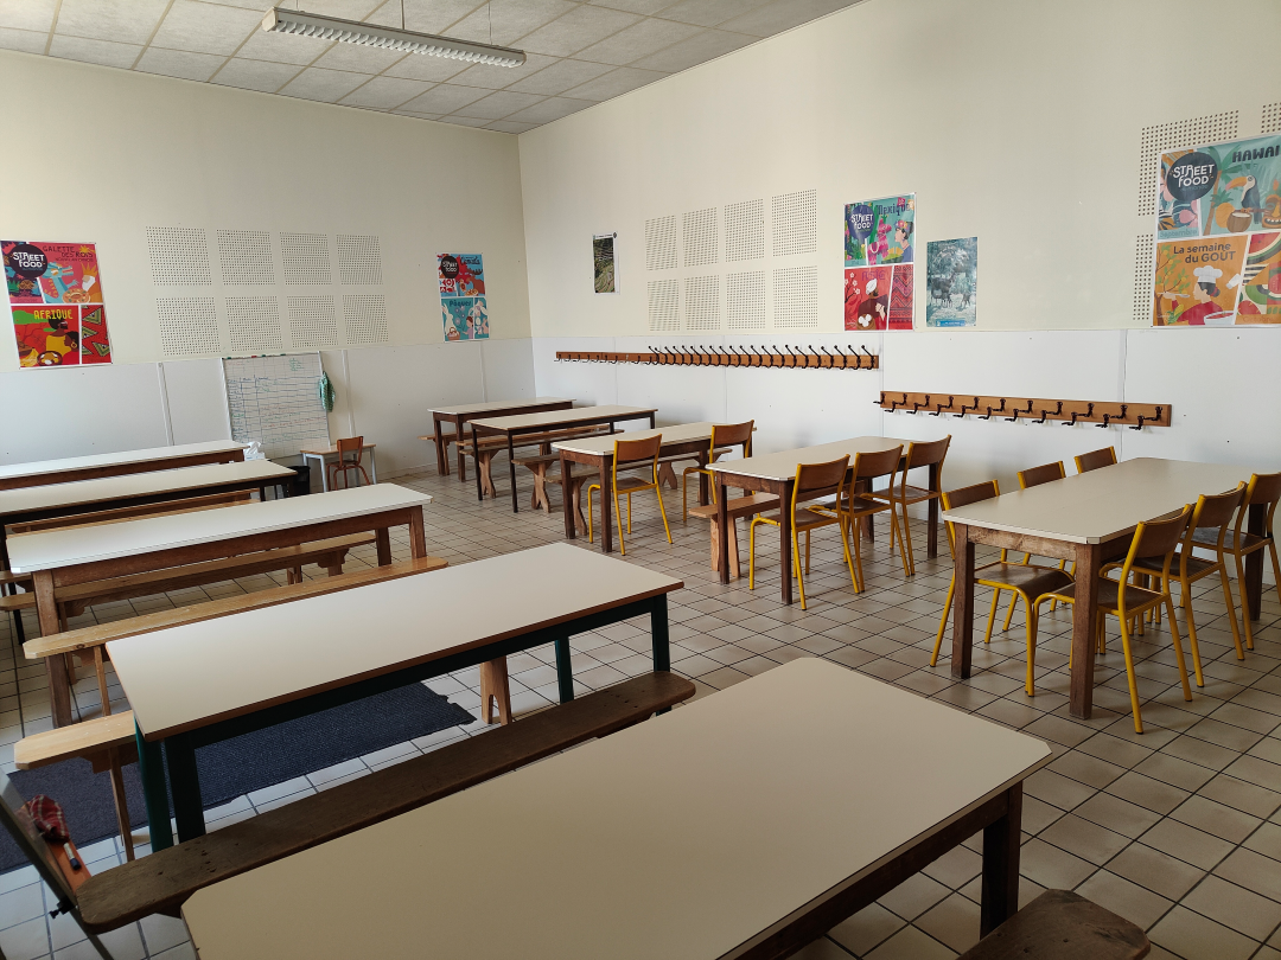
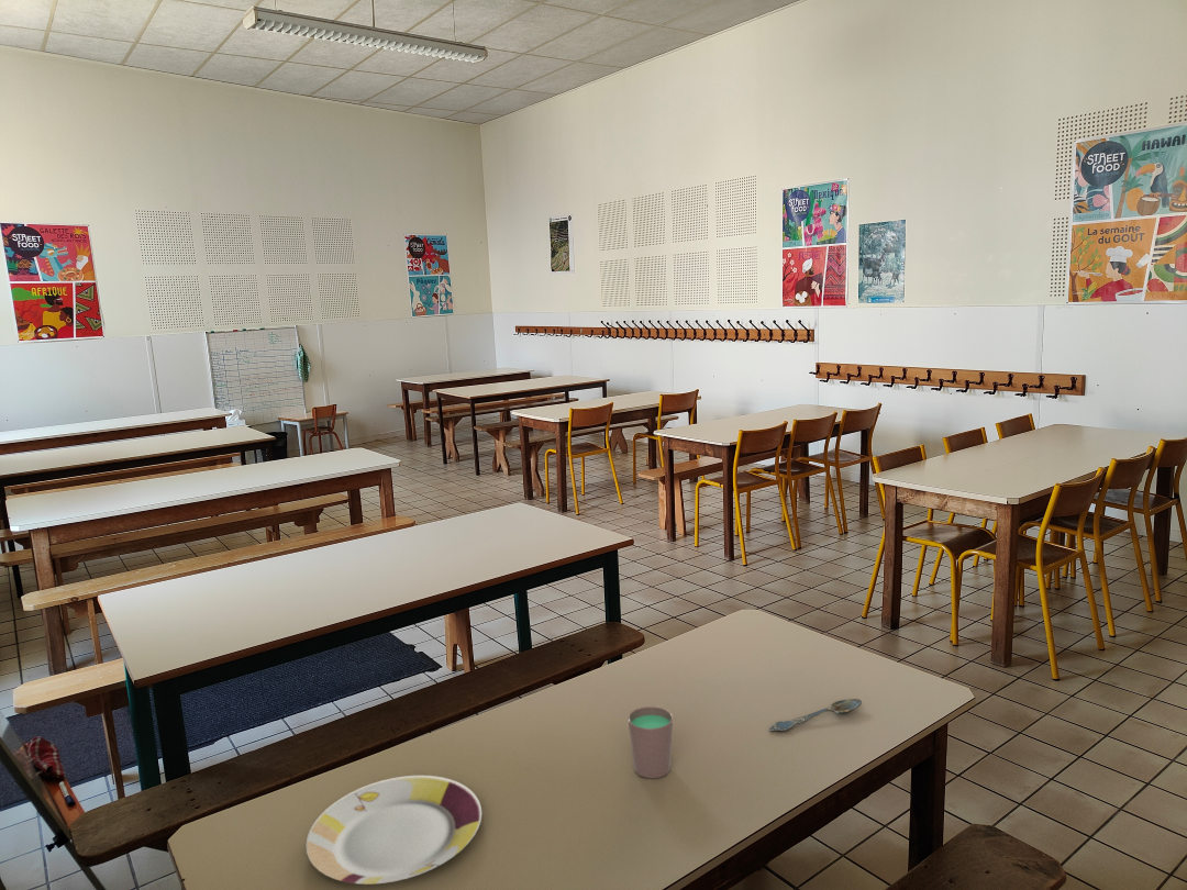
+ cup [626,705,674,779]
+ spoon [767,698,863,733]
+ plate [306,775,482,886]
